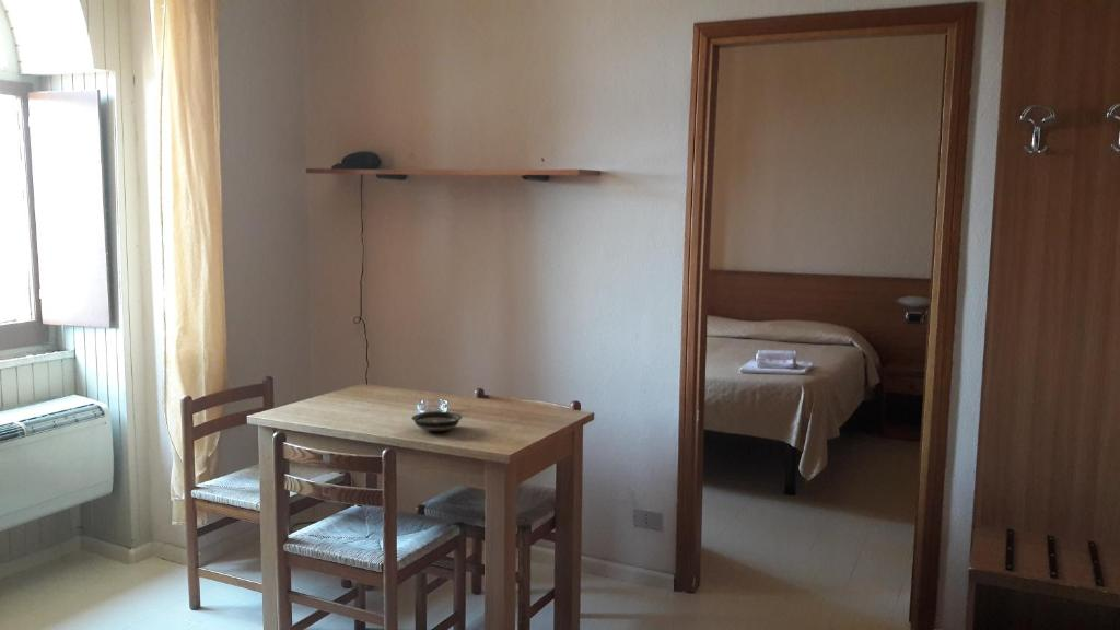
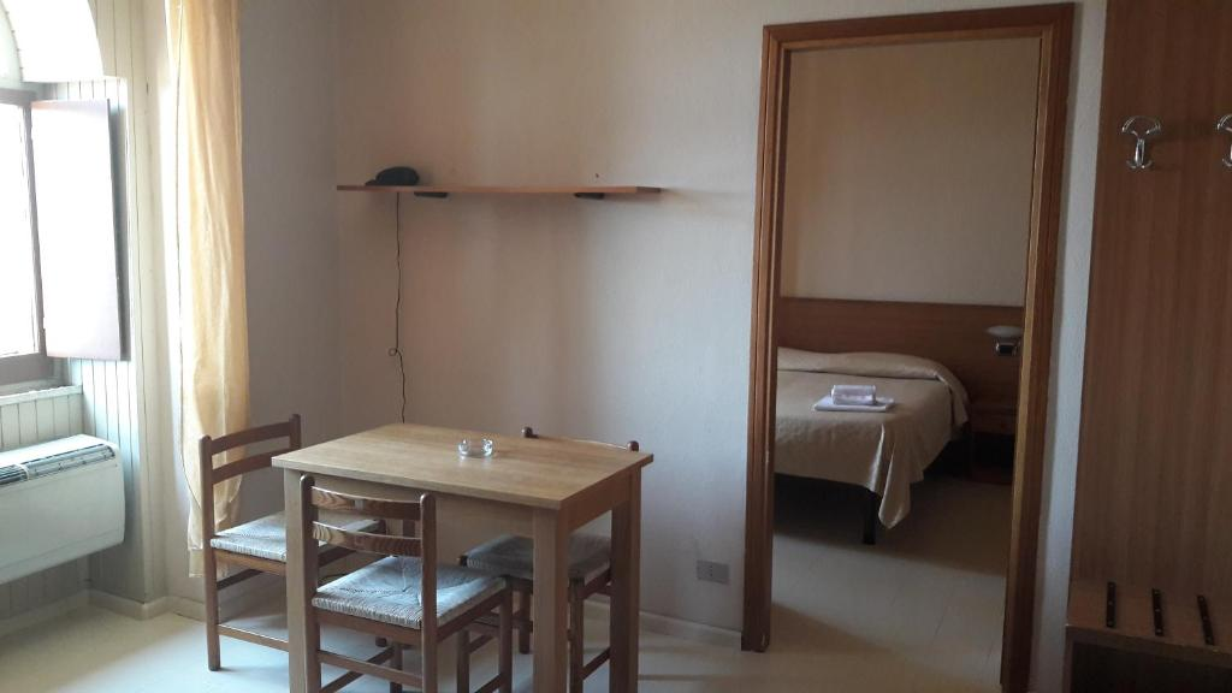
- saucer [410,410,463,432]
